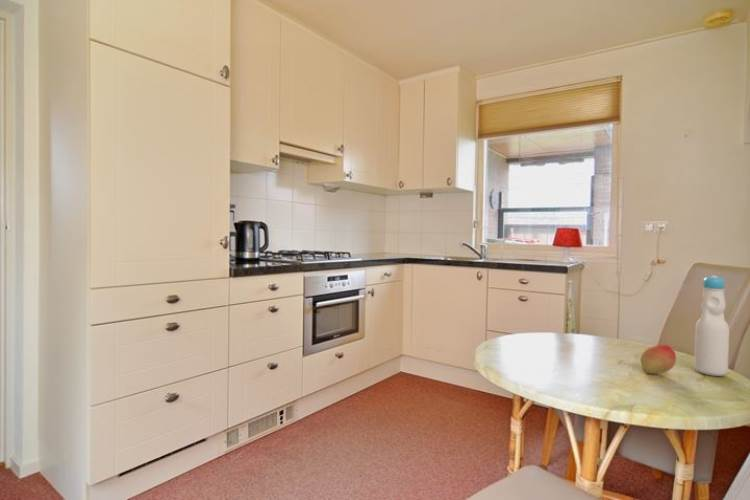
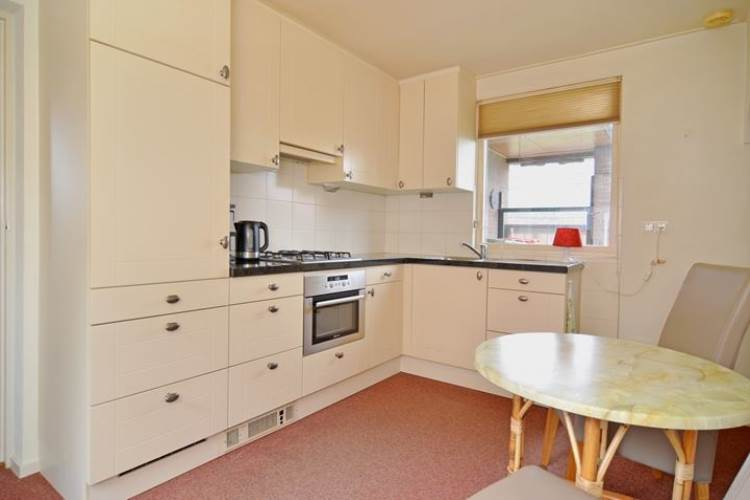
- fruit [639,344,677,375]
- bottle [693,275,730,377]
